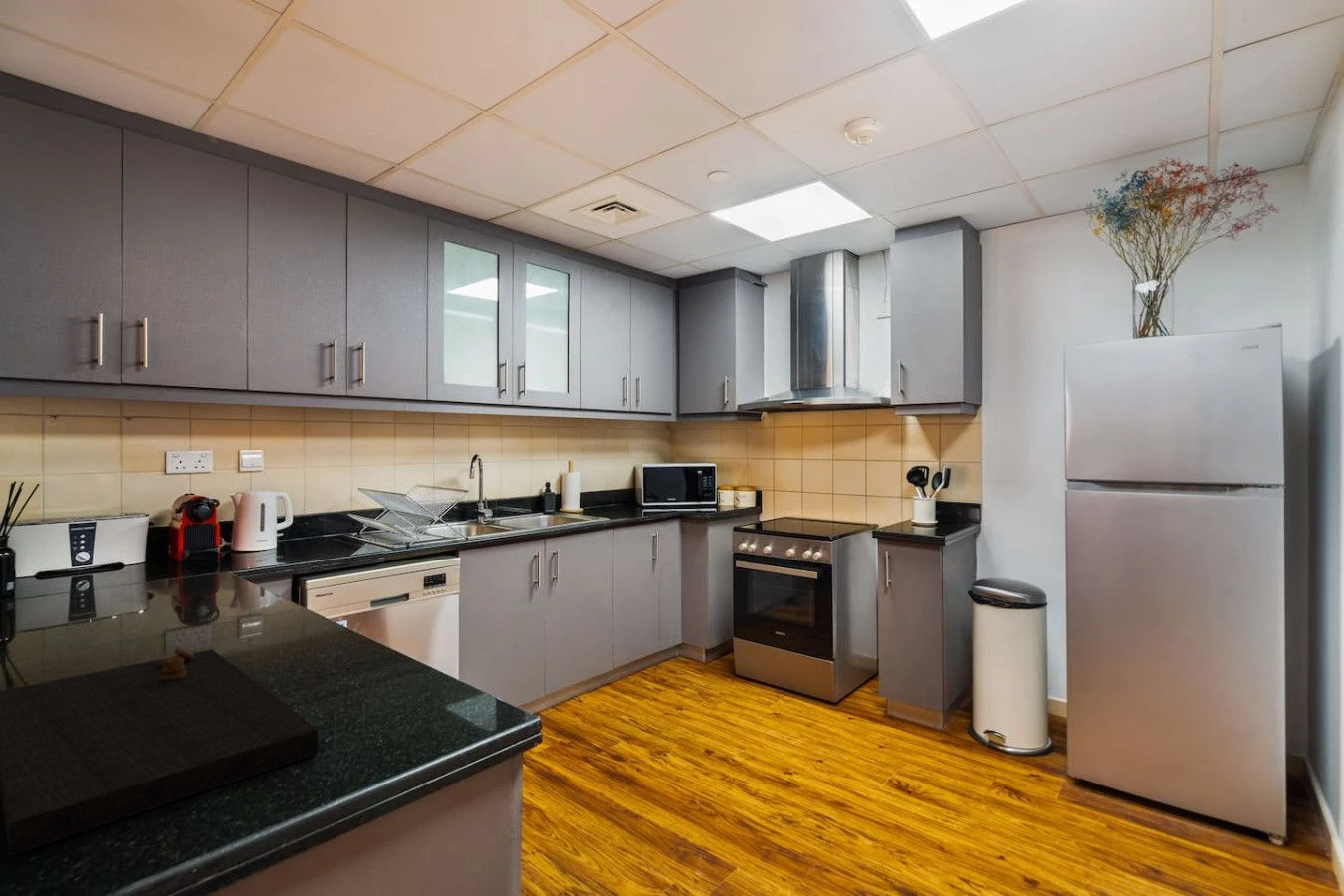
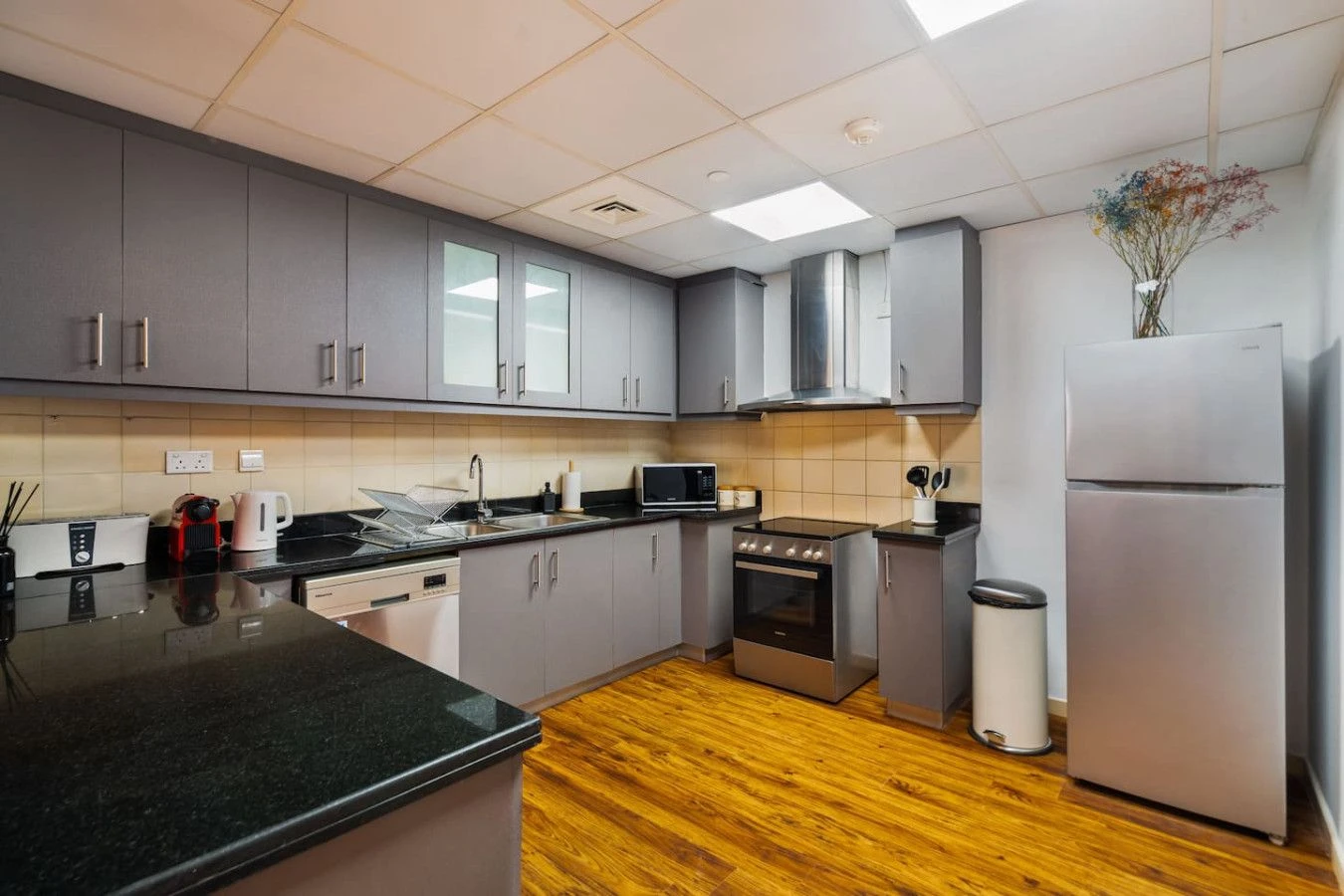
- cutting board [0,646,319,858]
